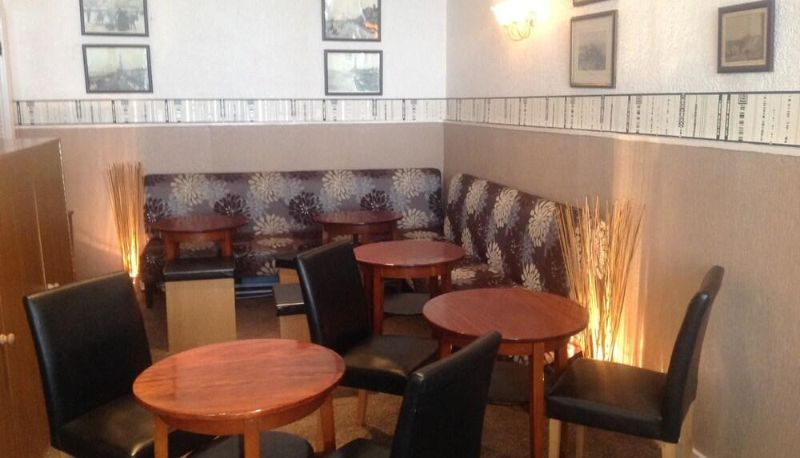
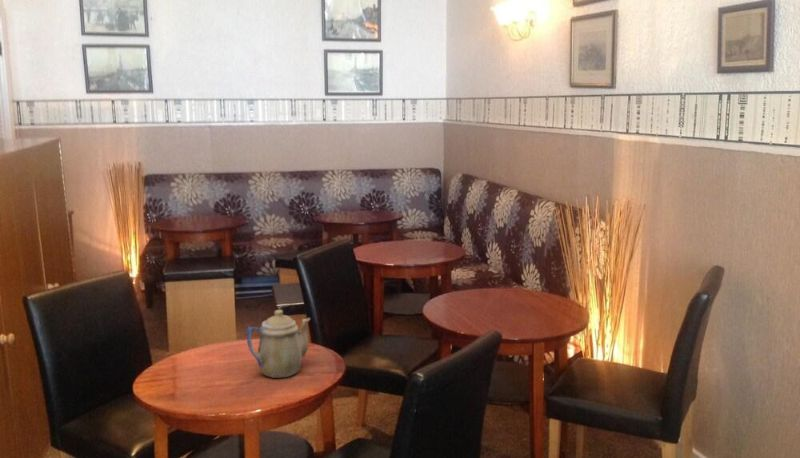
+ teapot [246,309,311,379]
